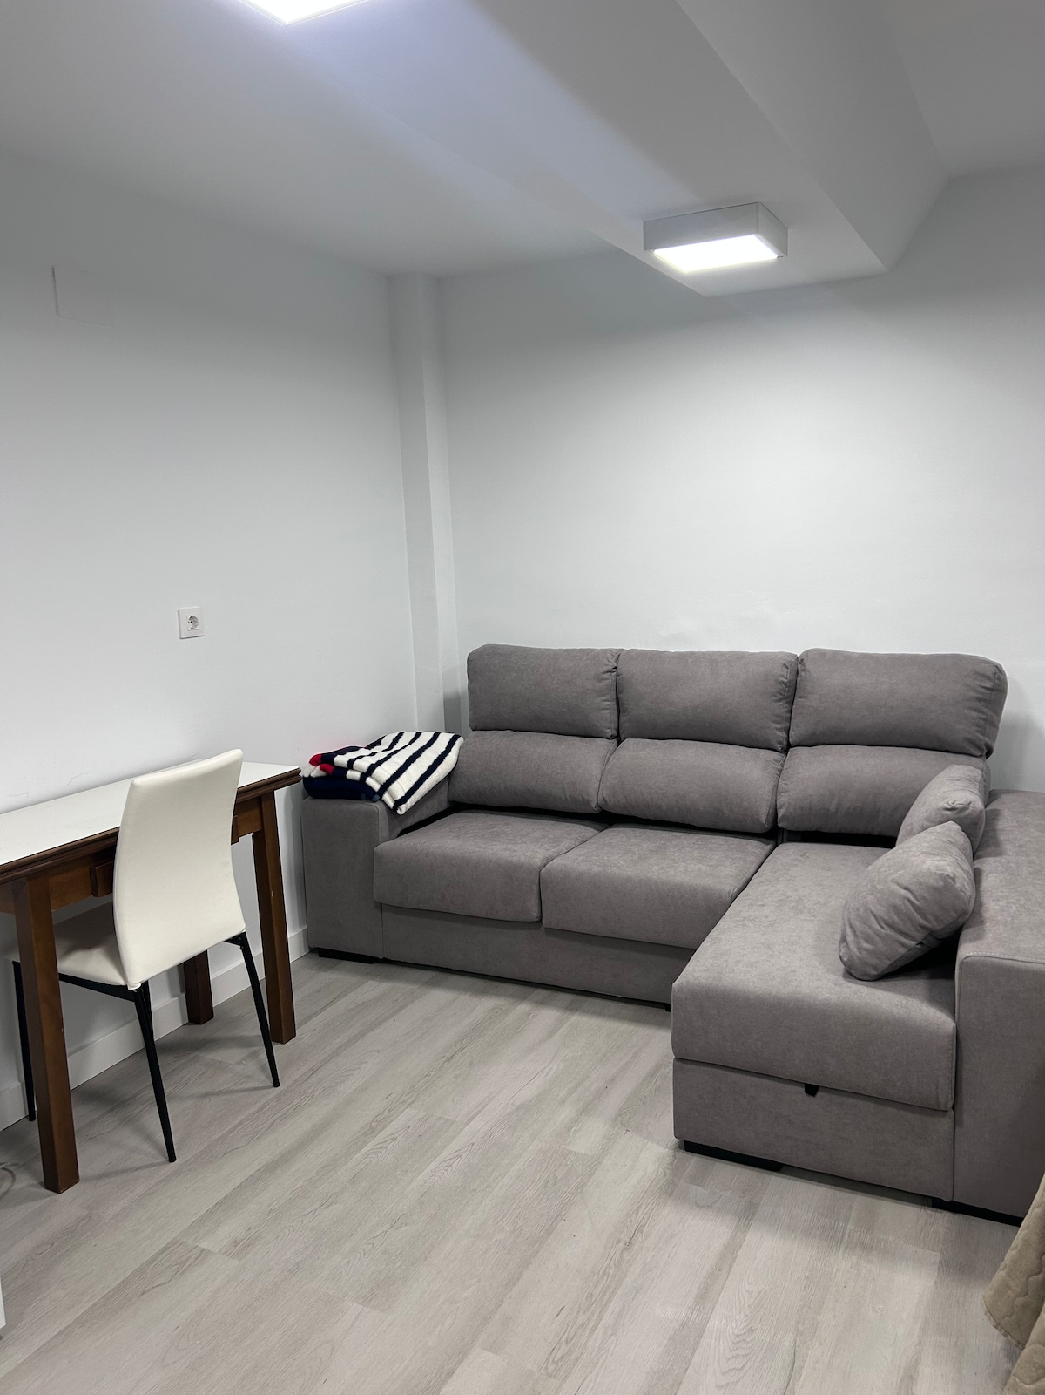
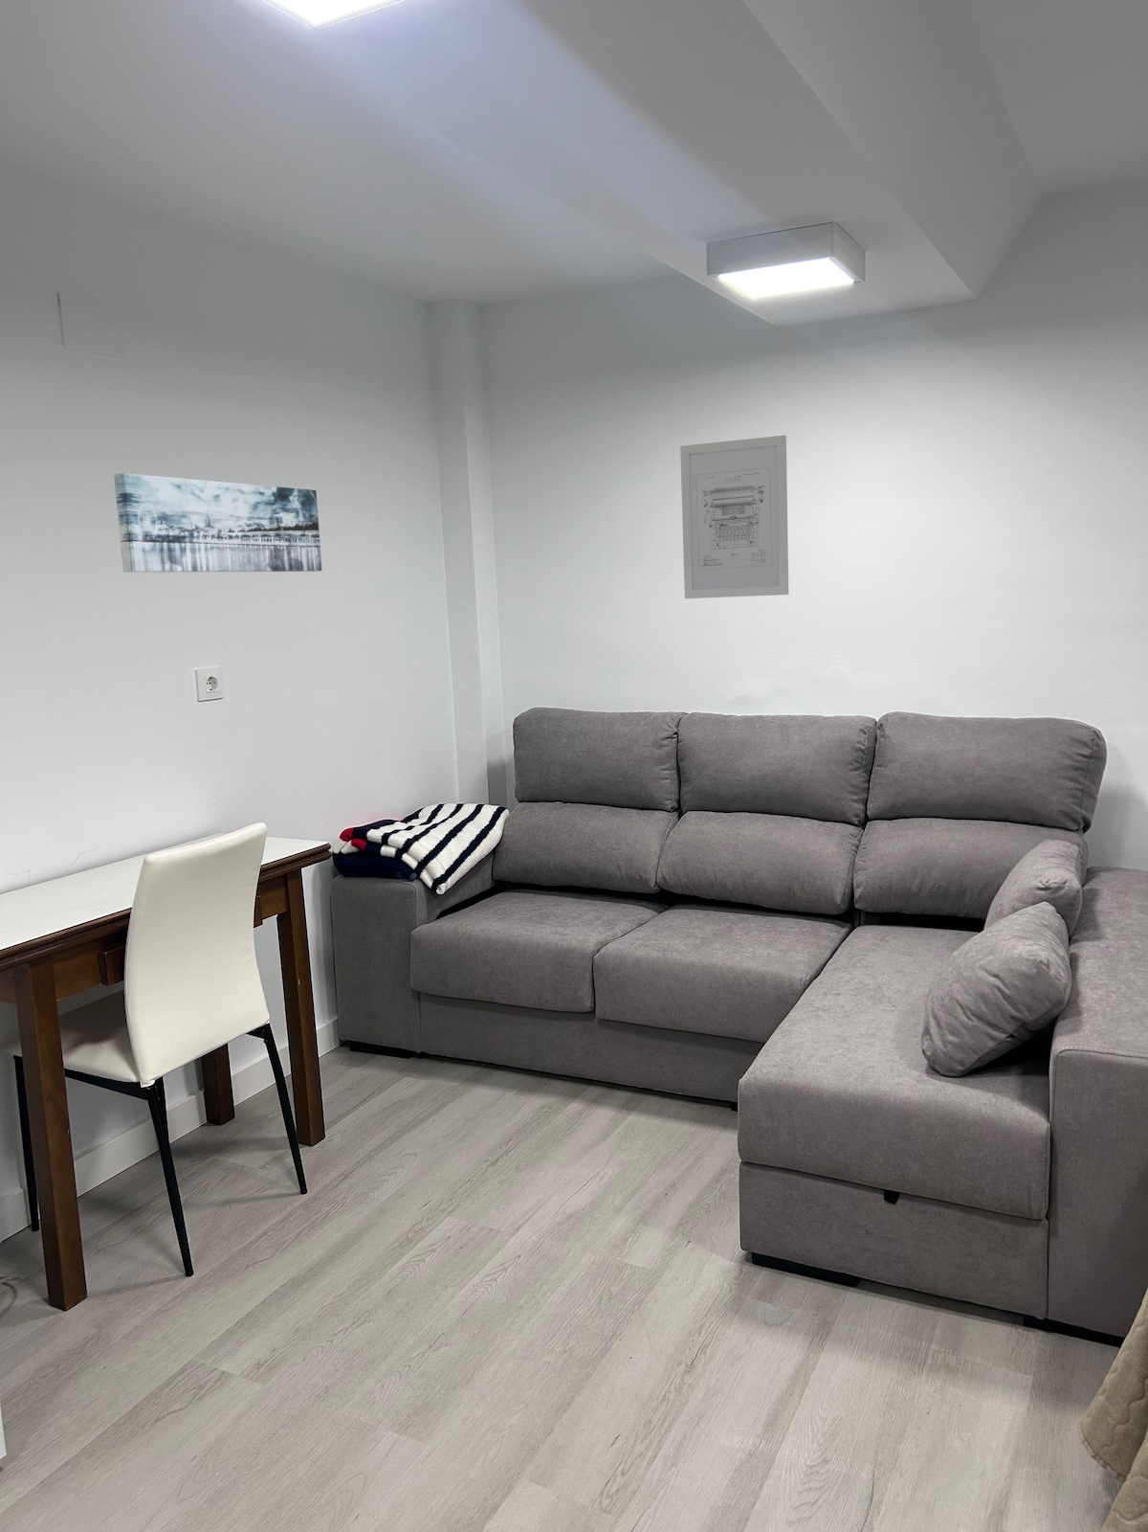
+ wall art [679,434,790,600]
+ wall art [113,472,323,573]
